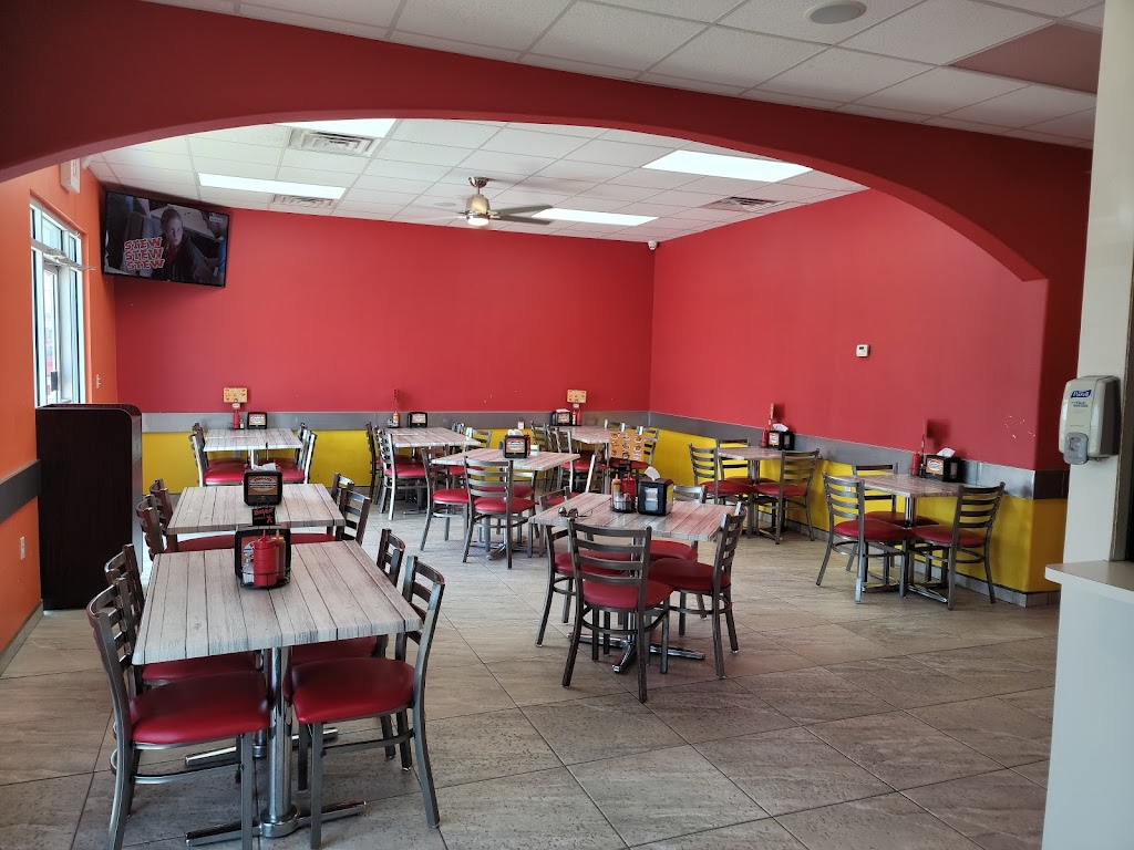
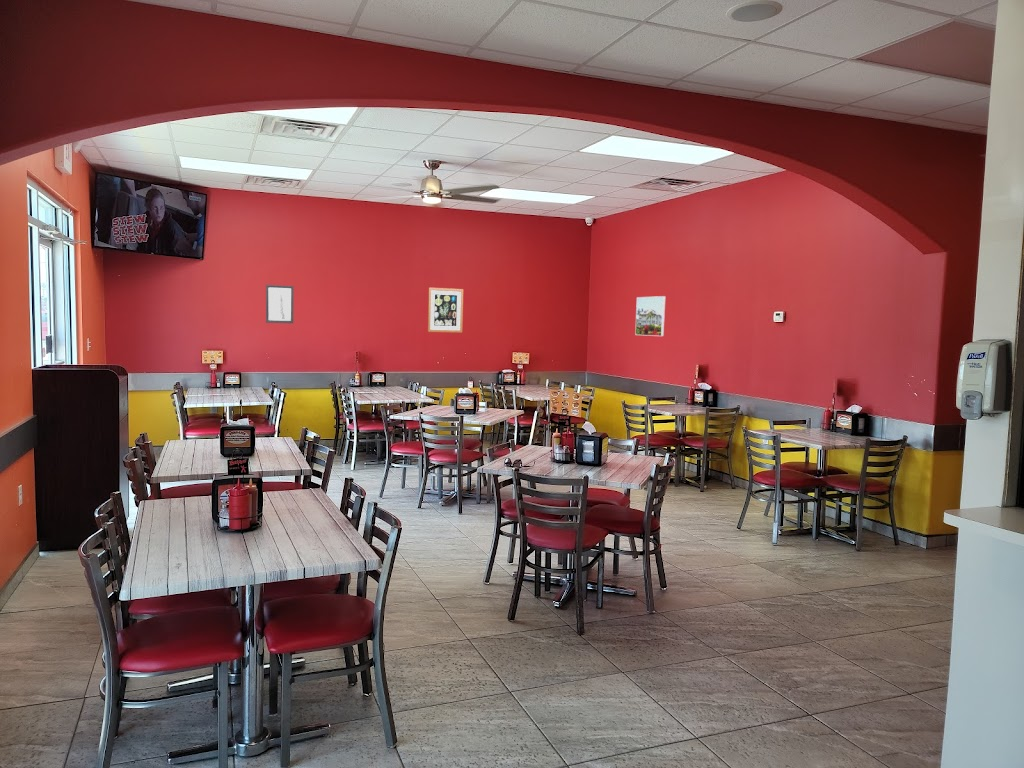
+ wall art [427,287,464,334]
+ wall art [265,284,295,324]
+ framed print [634,295,666,337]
